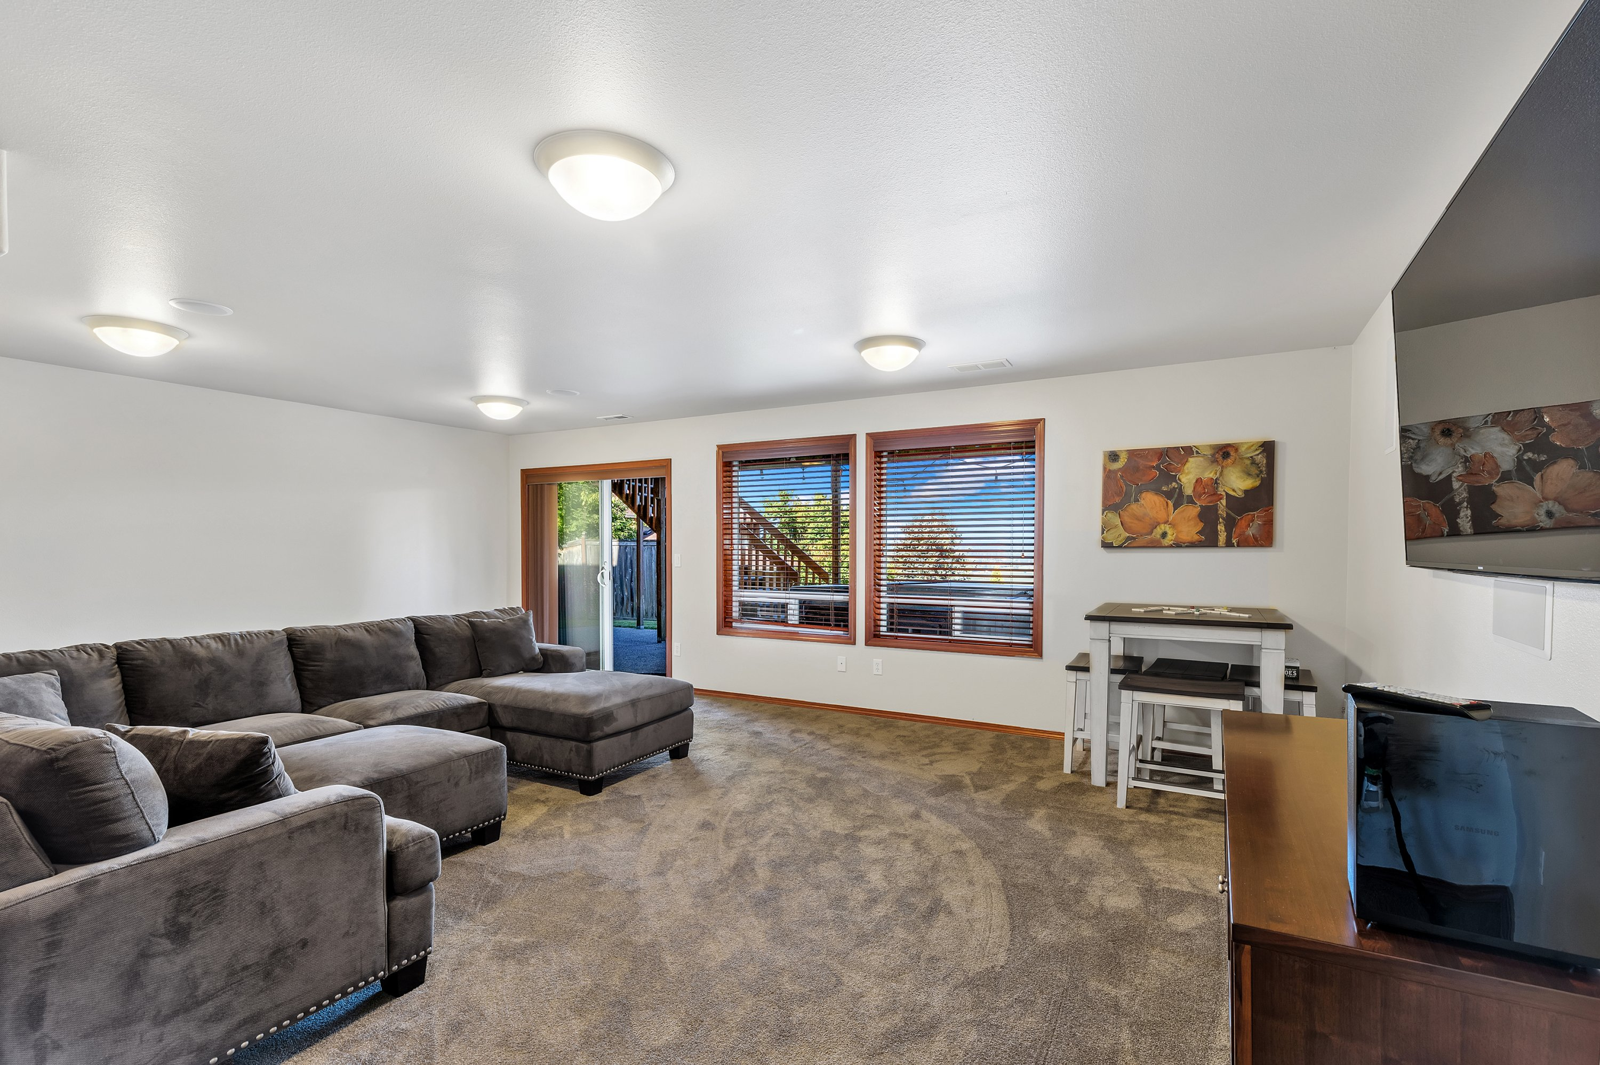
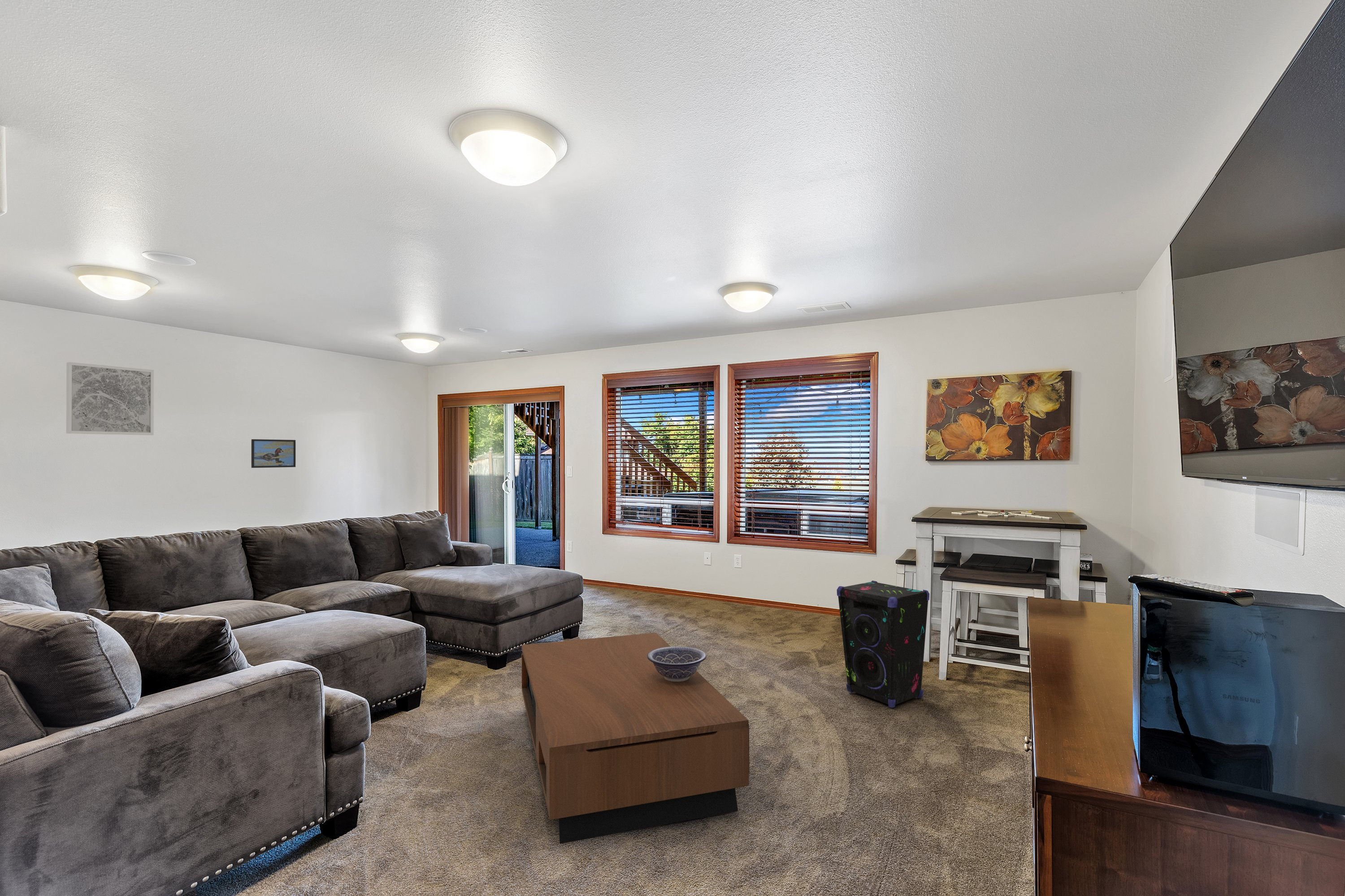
+ speaker [836,580,930,708]
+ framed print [251,439,296,468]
+ coffee table [521,632,750,844]
+ wall art [66,362,154,436]
+ decorative bowl [647,646,707,682]
